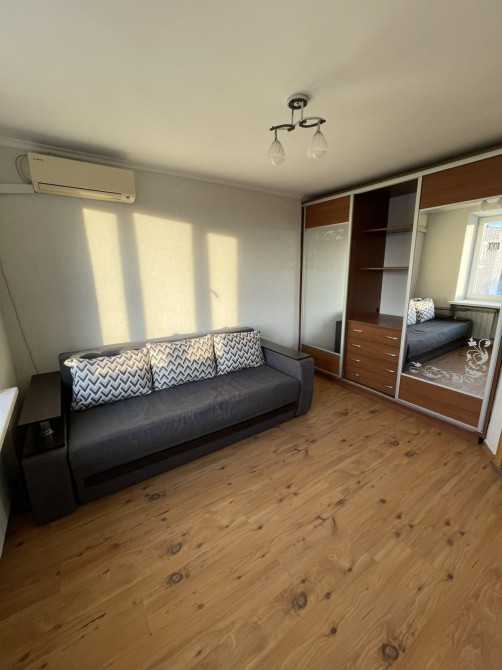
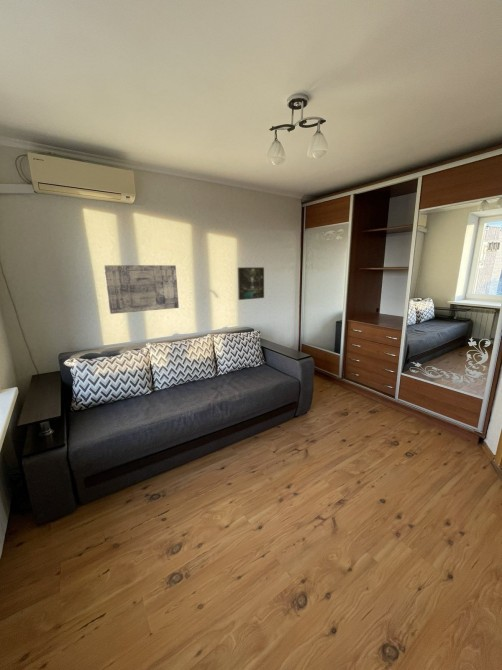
+ wall art [103,264,180,315]
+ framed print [237,266,265,301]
